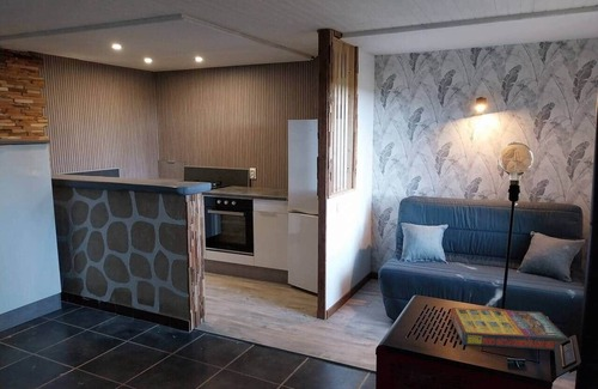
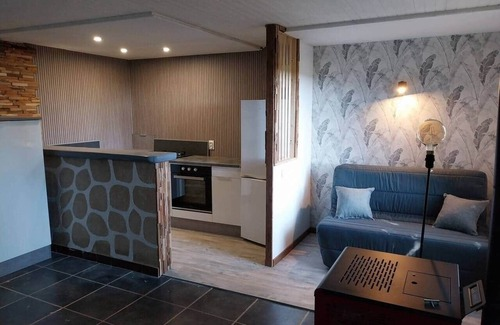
- game compilation box [450,306,568,351]
